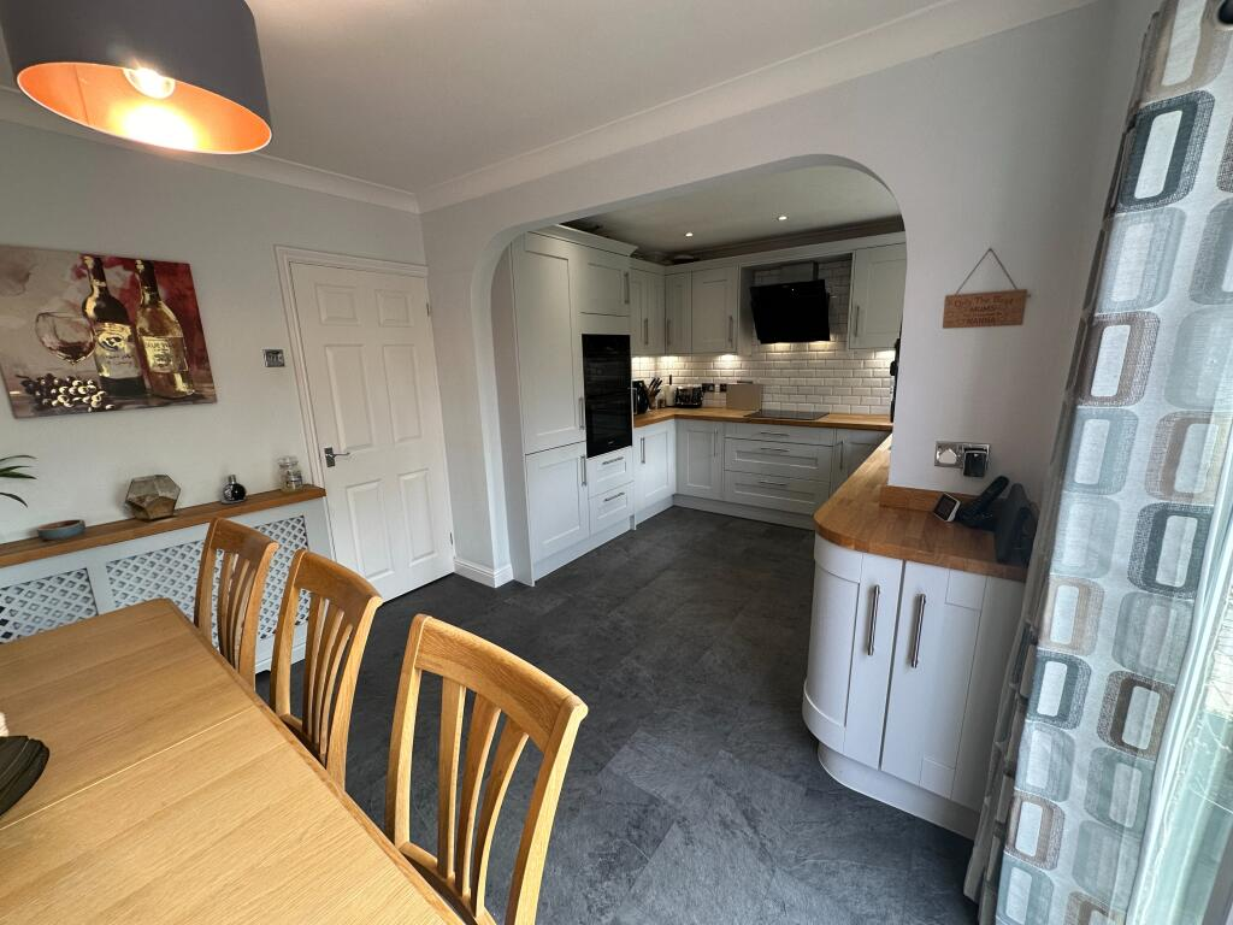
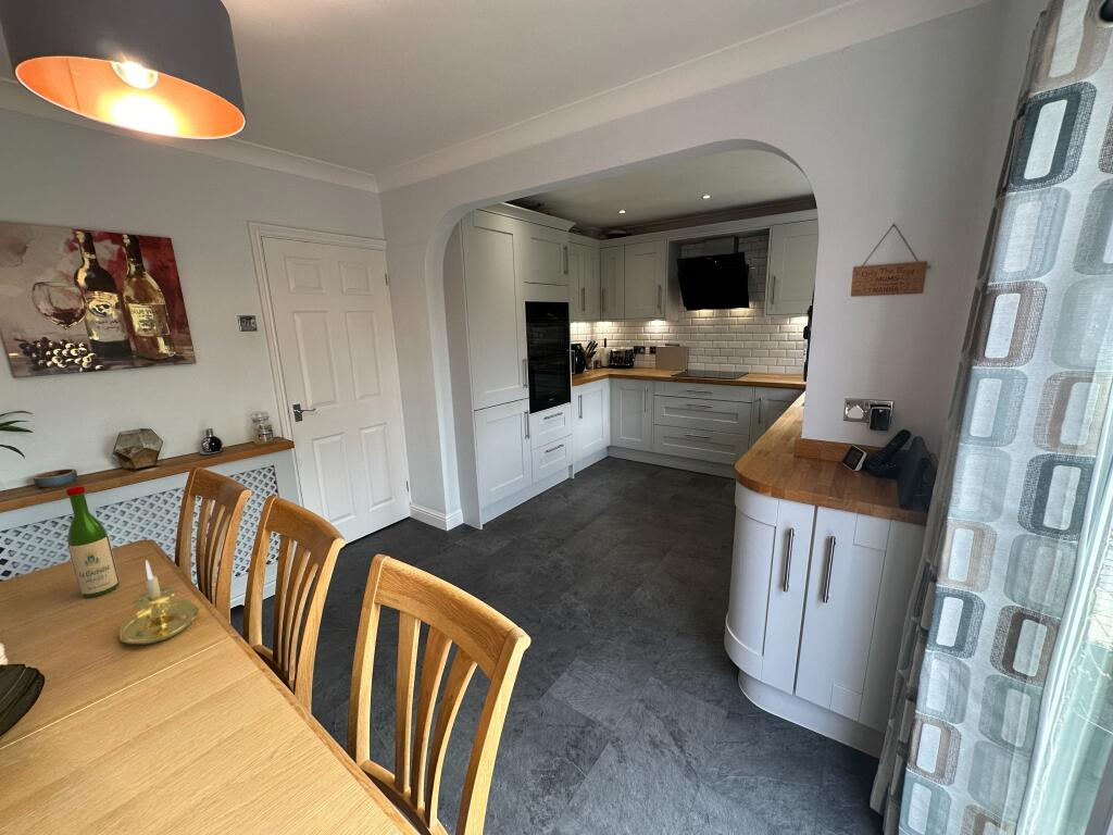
+ wine bottle [65,485,121,598]
+ candle holder [118,560,200,646]
